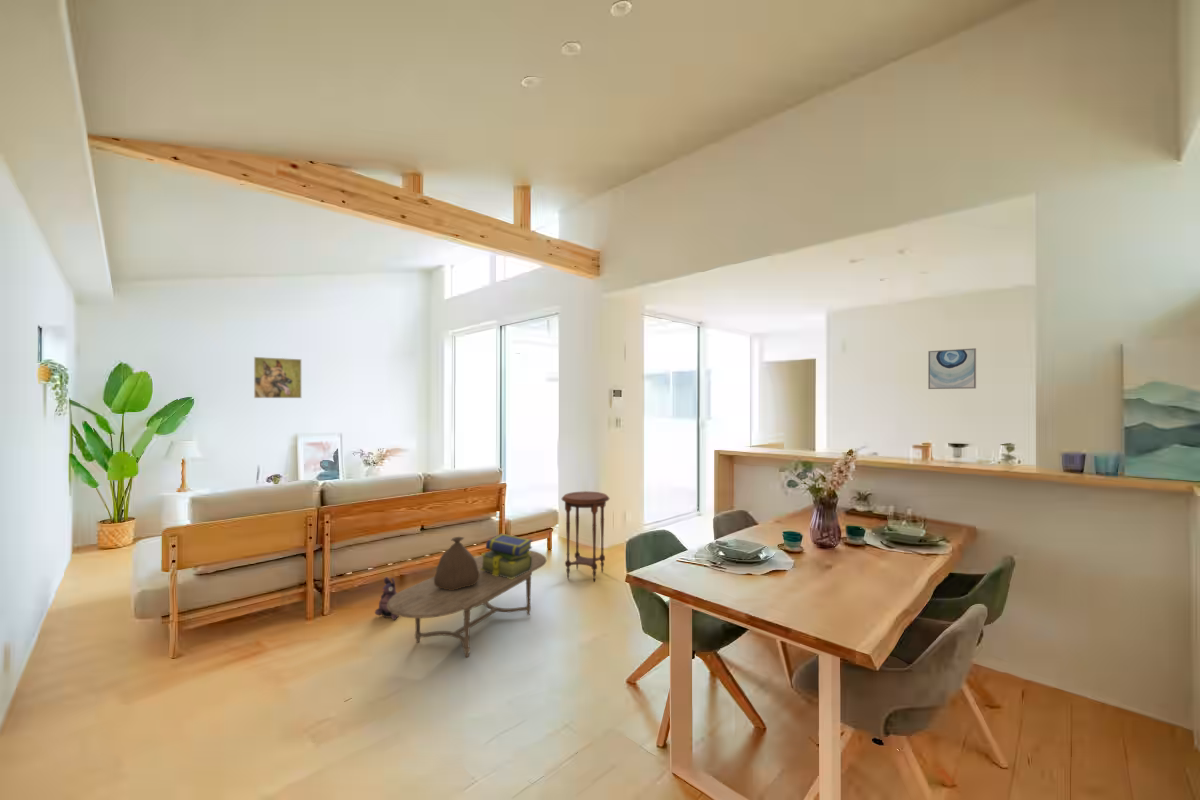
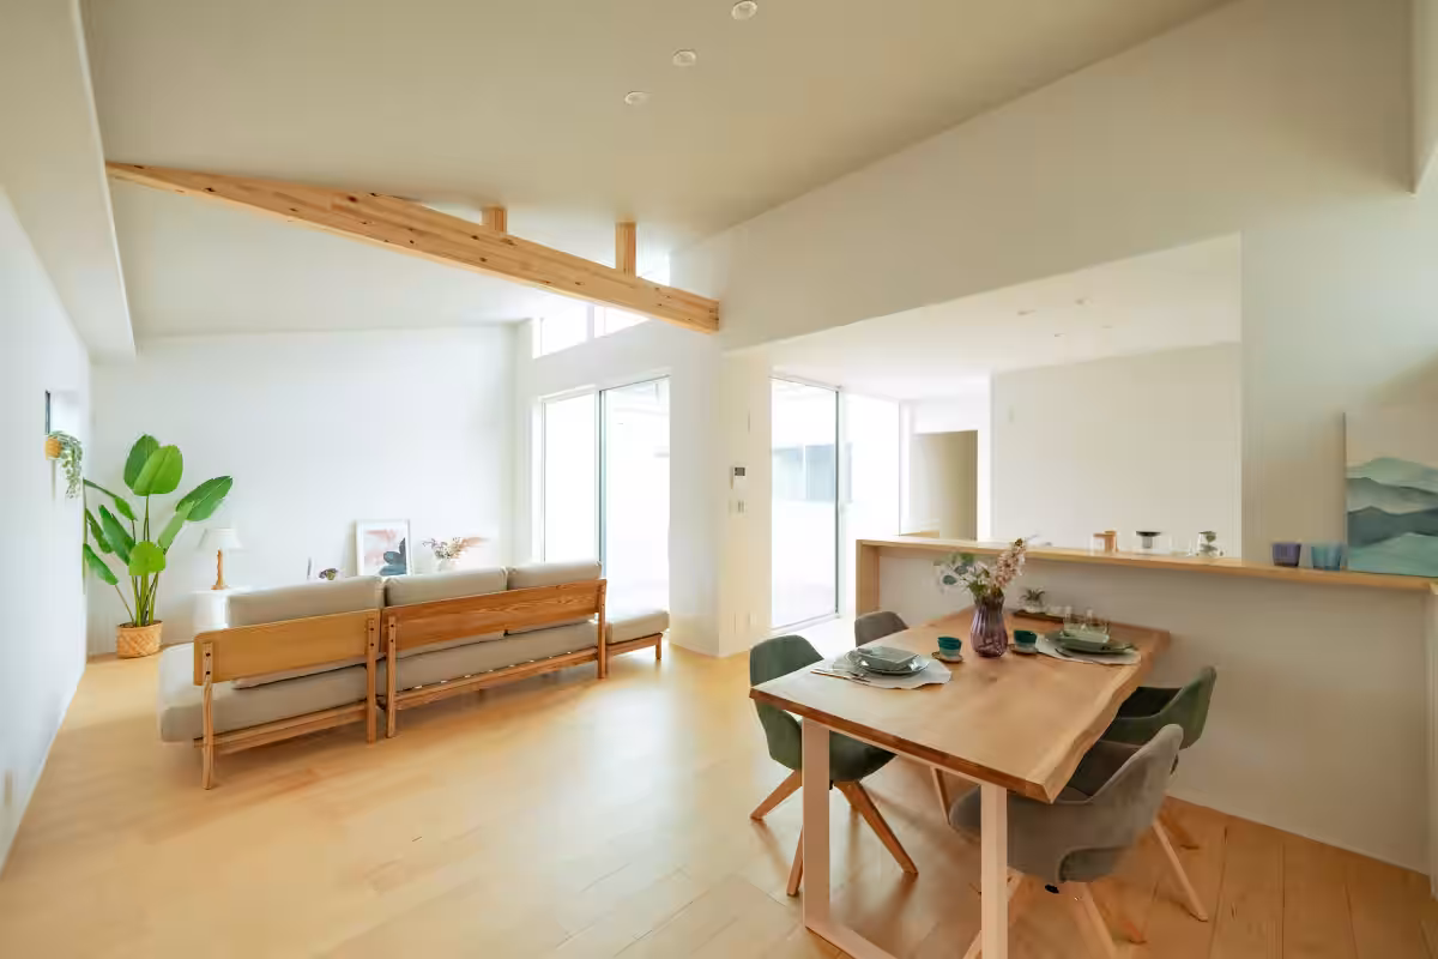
- bag [434,536,479,590]
- coffee table [387,550,547,658]
- stack of books [480,532,534,579]
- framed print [253,356,302,399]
- plush toy [374,576,399,621]
- side table [561,490,610,583]
- wall art [927,347,977,390]
